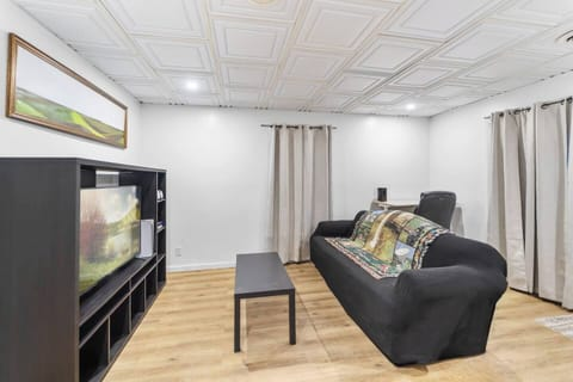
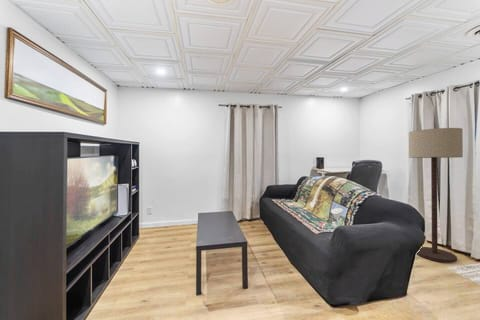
+ floor lamp [408,127,464,264]
